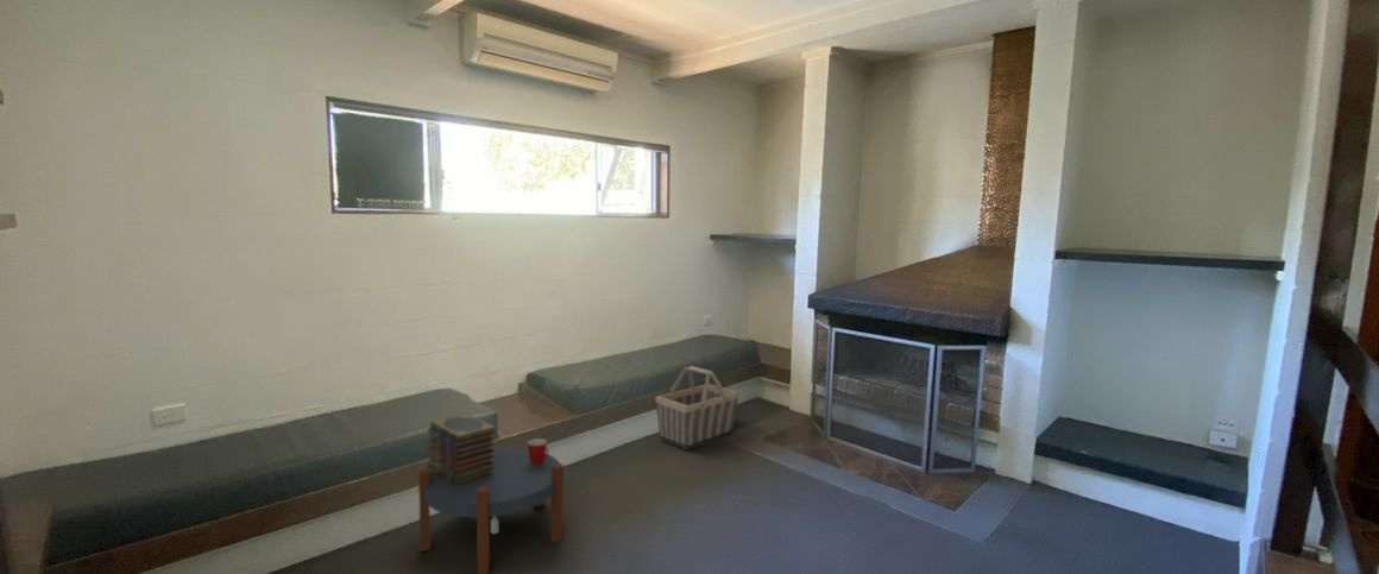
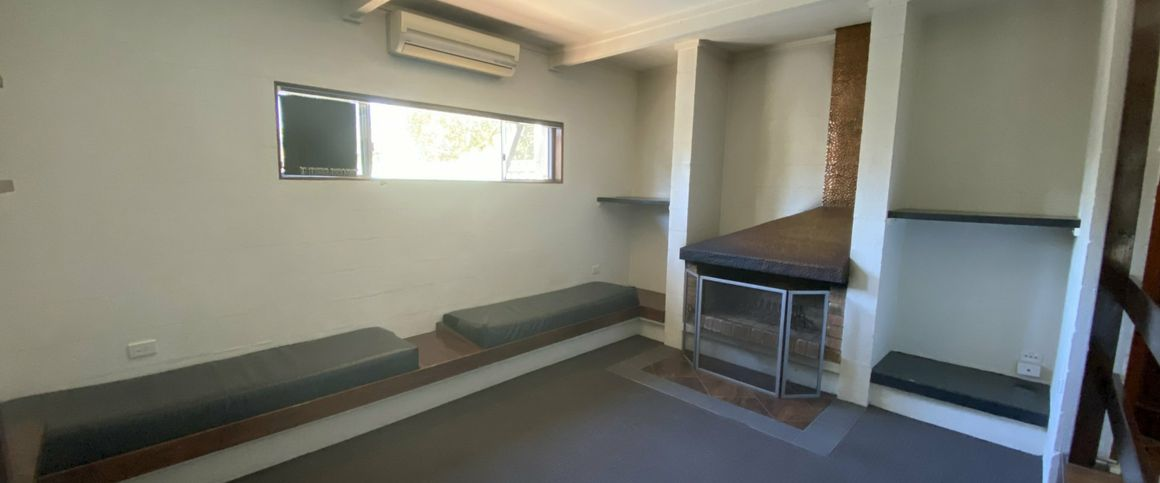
- book stack [426,412,497,486]
- side table [417,447,565,574]
- mug [527,437,549,465]
- basket [654,365,741,450]
